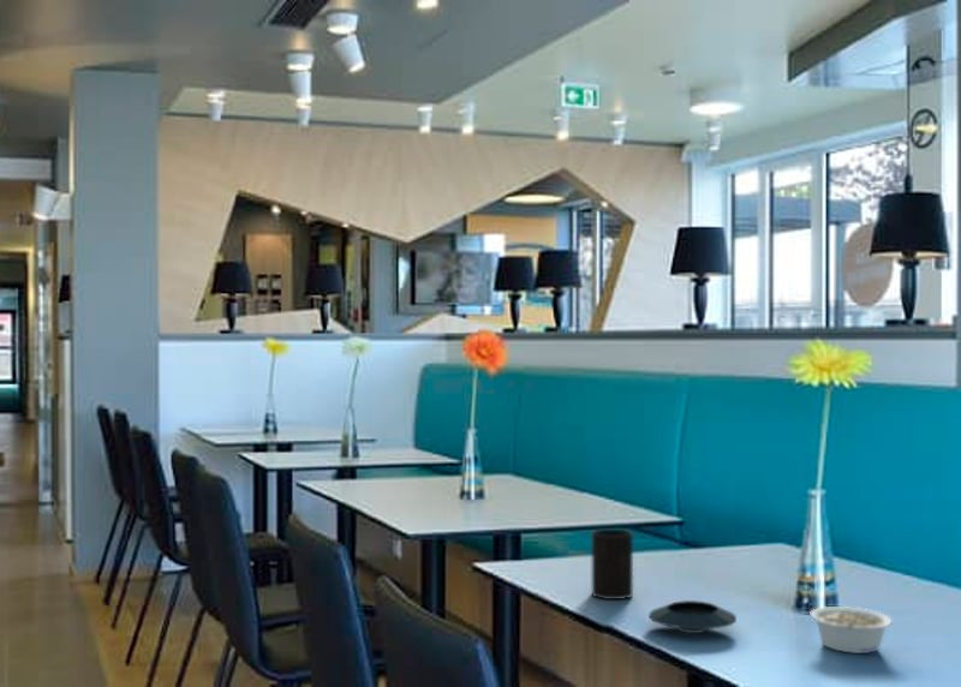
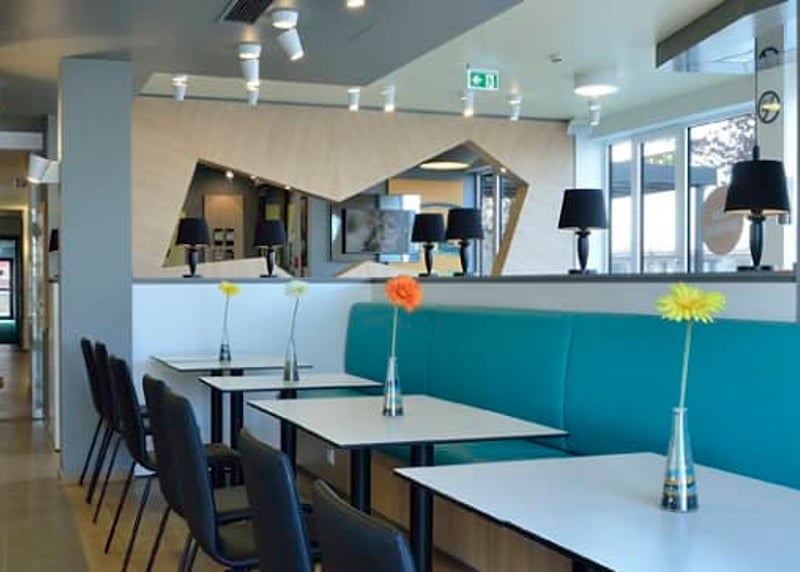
- saucer [649,599,738,634]
- cup [591,528,634,601]
- legume [808,605,893,655]
